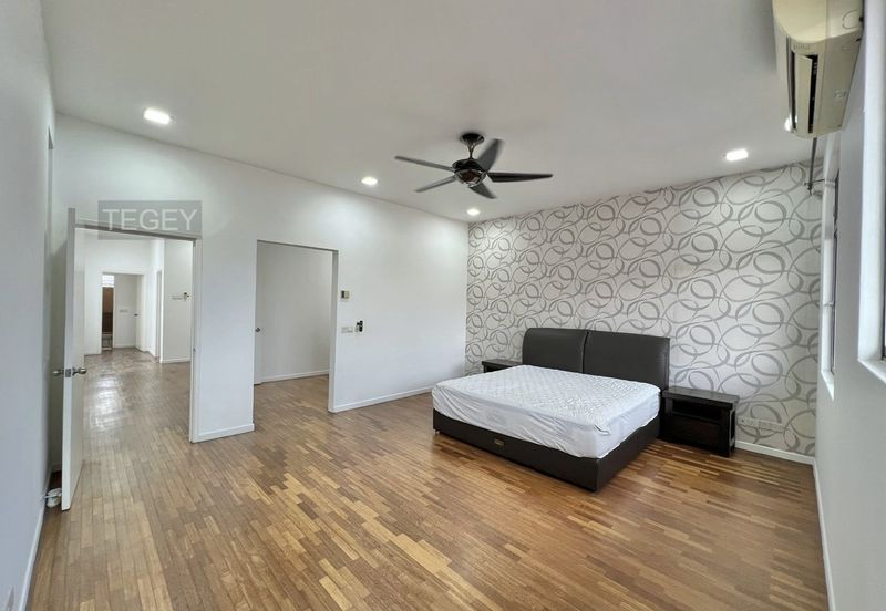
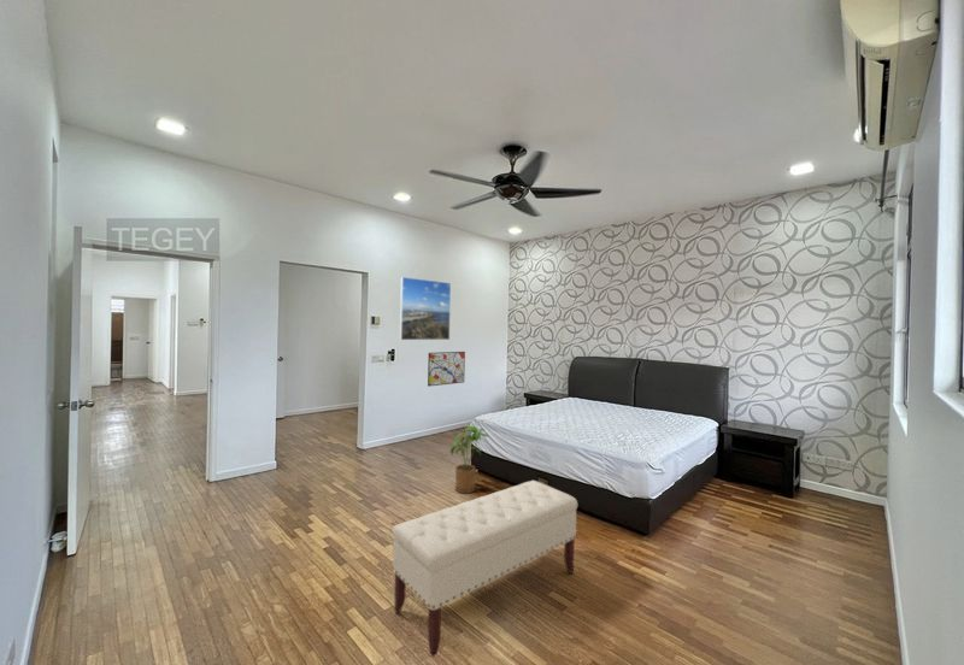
+ wall art [427,351,466,388]
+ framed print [399,276,452,341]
+ house plant [449,424,489,494]
+ bench [392,479,578,658]
